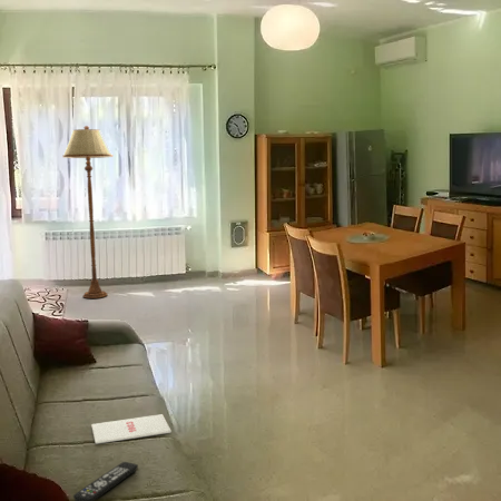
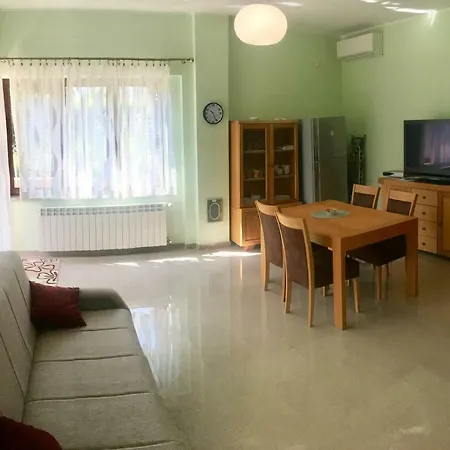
- magazine [90,413,173,445]
- floor lamp [61,125,115,299]
- remote control [72,461,139,501]
